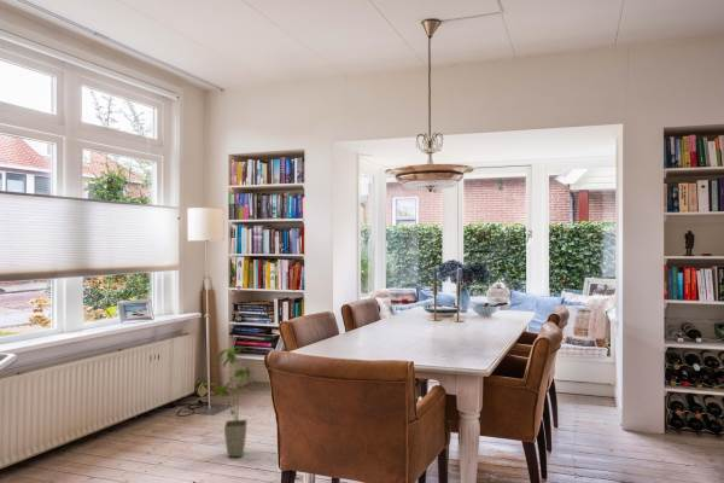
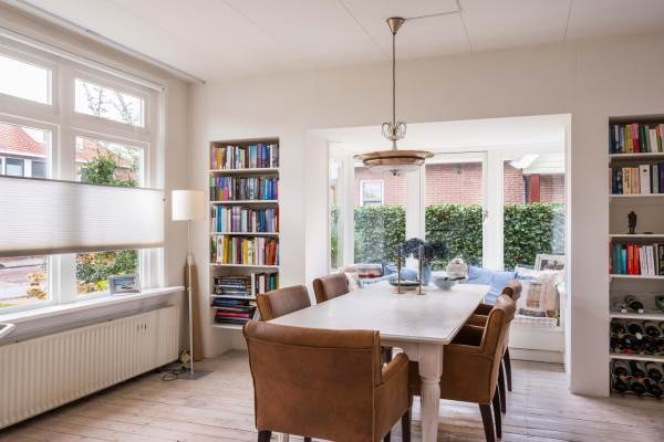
- house plant [197,345,257,458]
